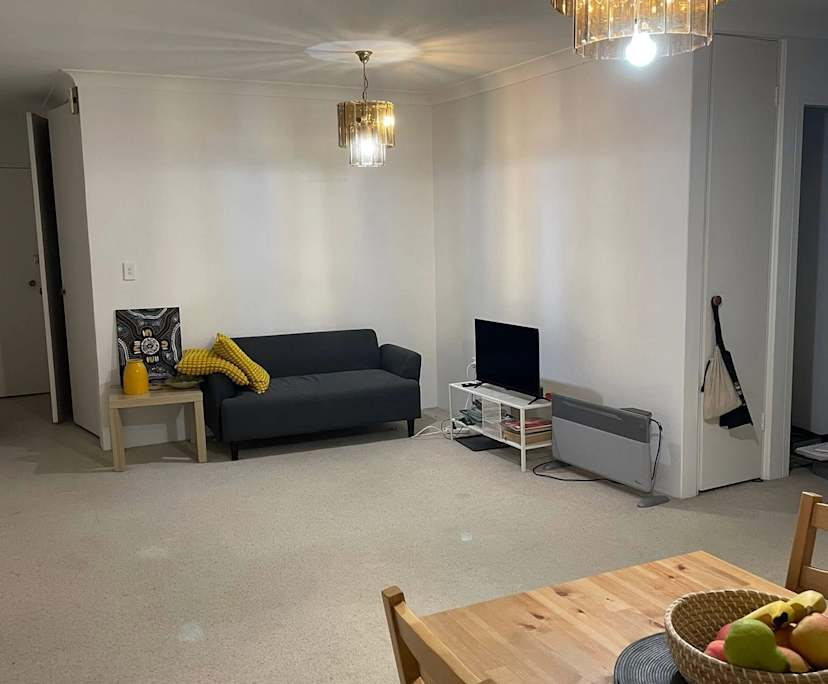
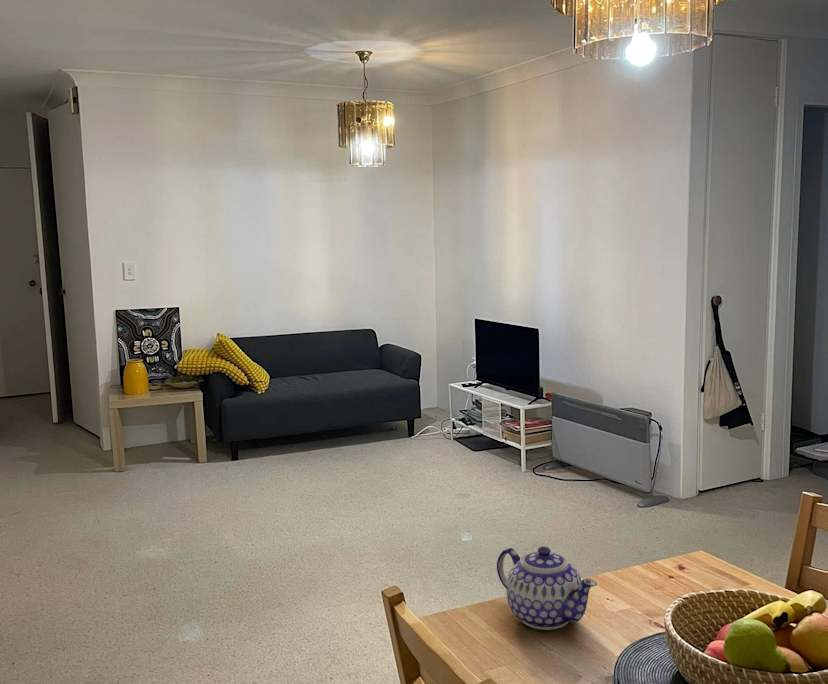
+ teapot [496,546,598,631]
